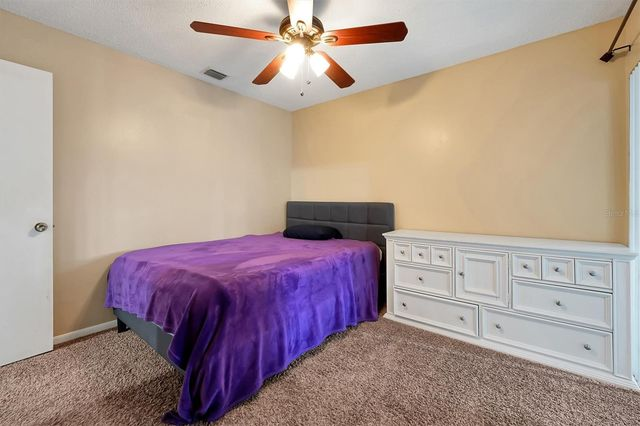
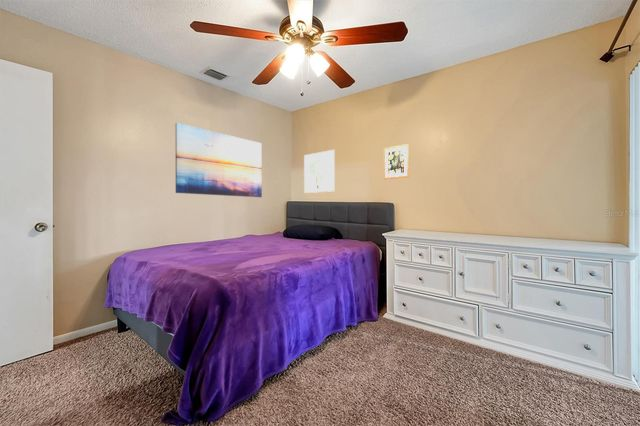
+ wall art [383,143,410,180]
+ wall art [303,149,336,194]
+ wall art [174,122,263,198]
